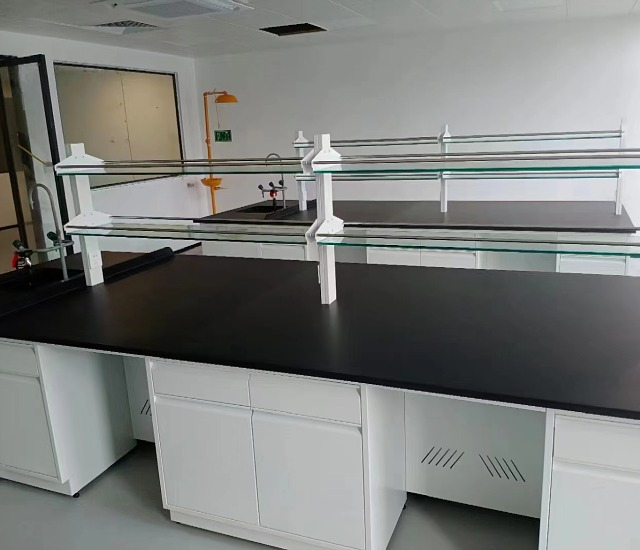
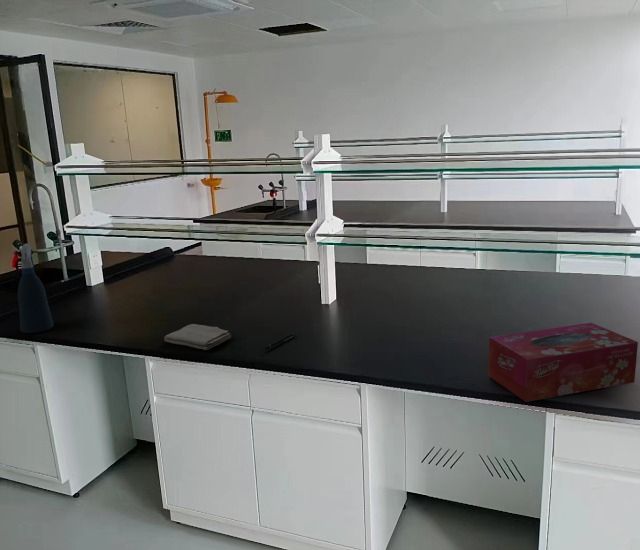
+ spray bottle [17,242,55,334]
+ washcloth [163,323,232,351]
+ pen [263,332,296,350]
+ tissue box [487,322,639,403]
